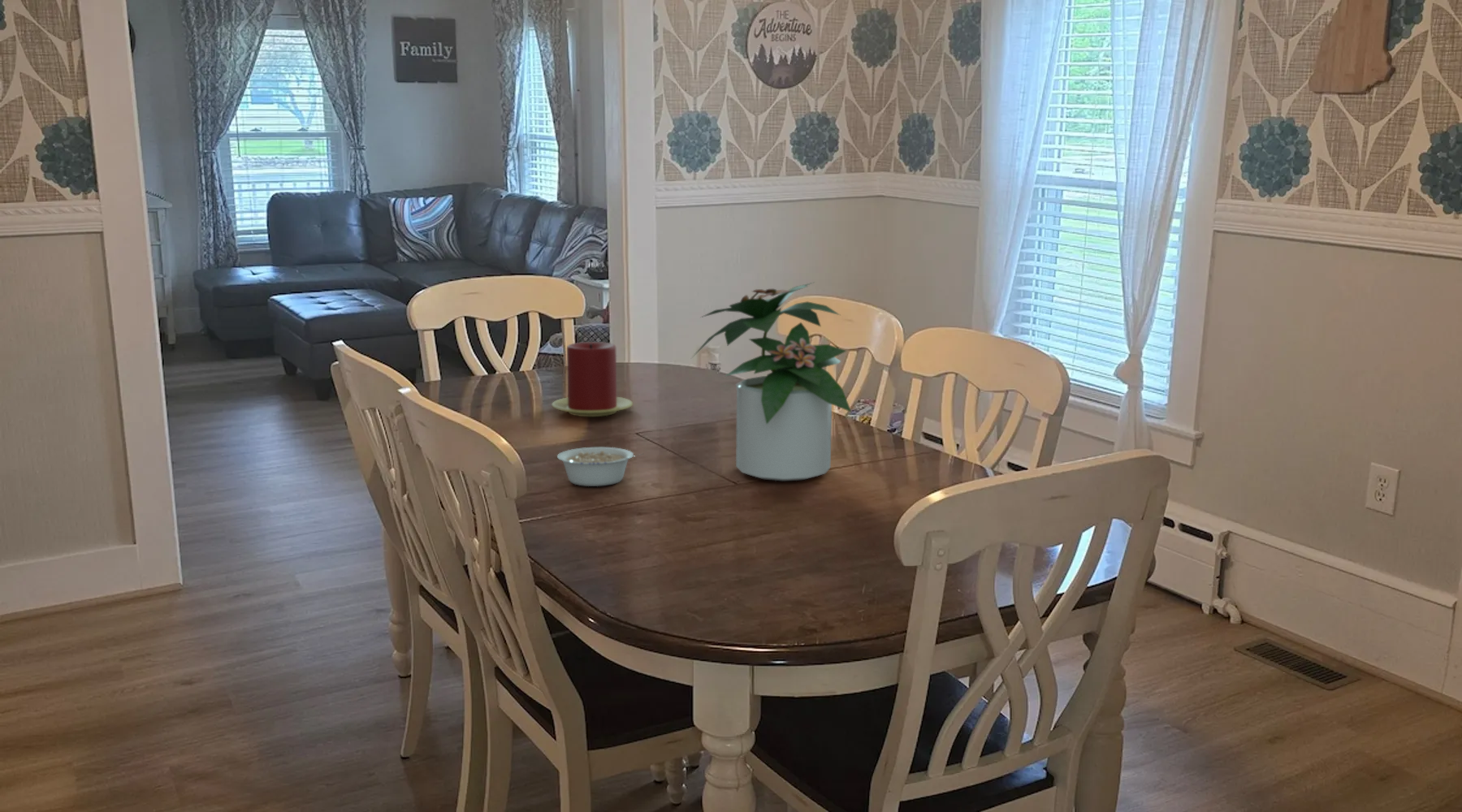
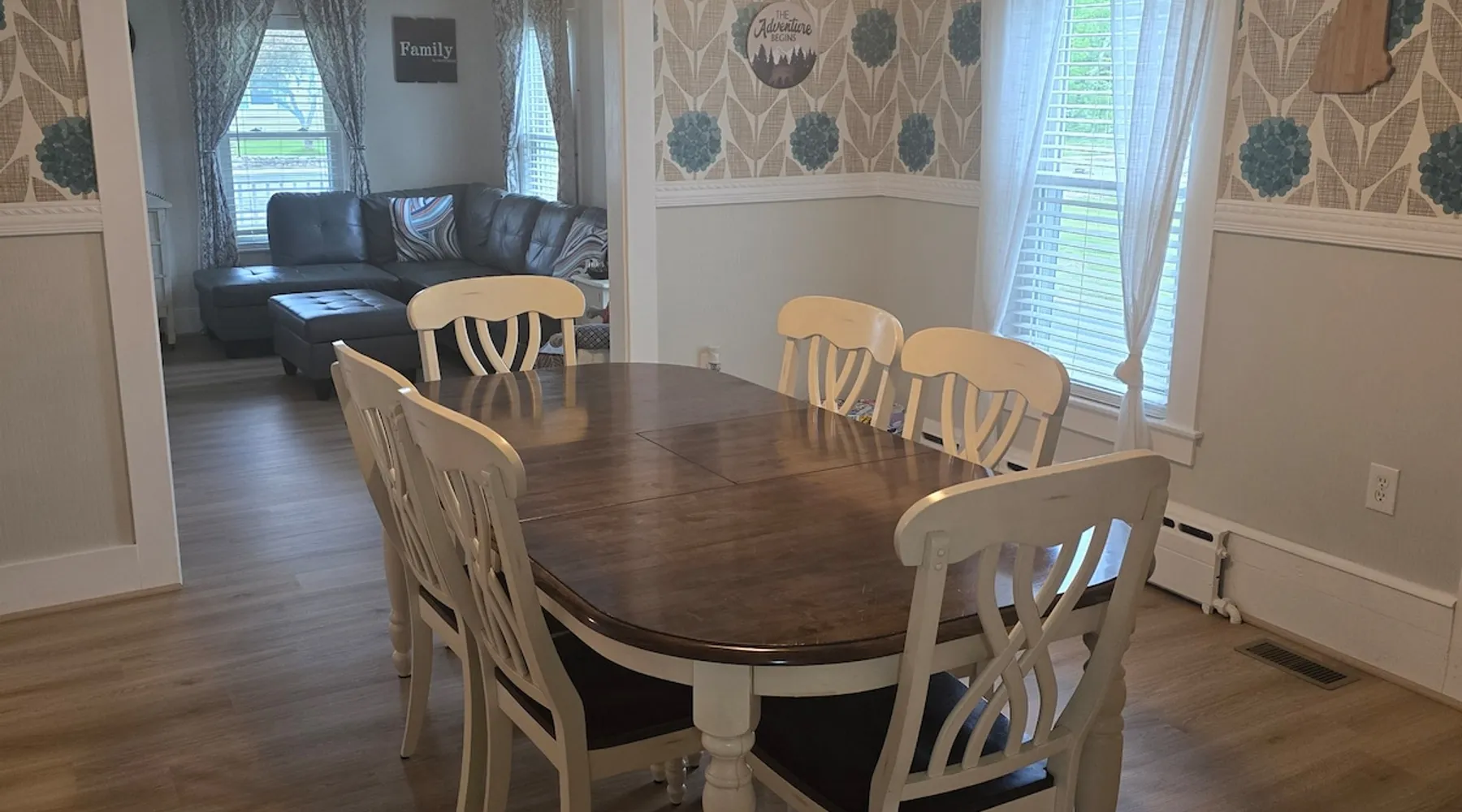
- legume [556,447,643,487]
- candle [551,341,634,417]
- potted plant [690,281,852,482]
